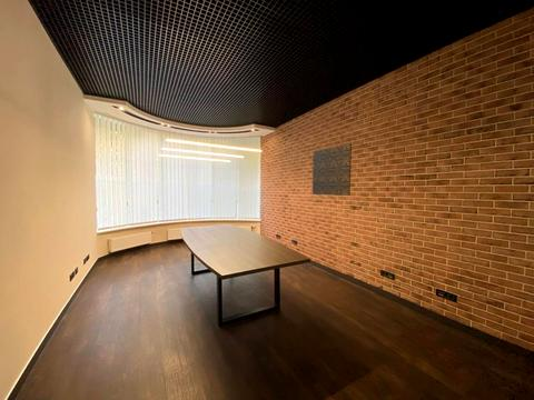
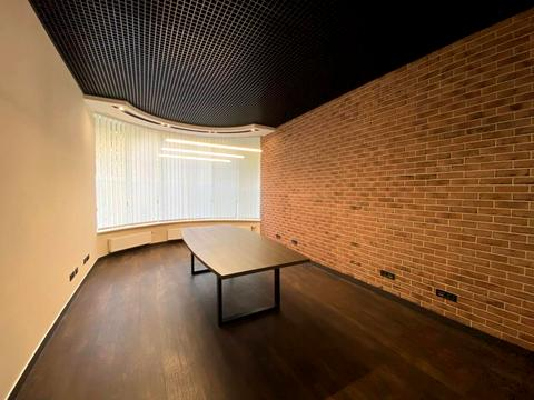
- wall panel [312,142,353,197]
